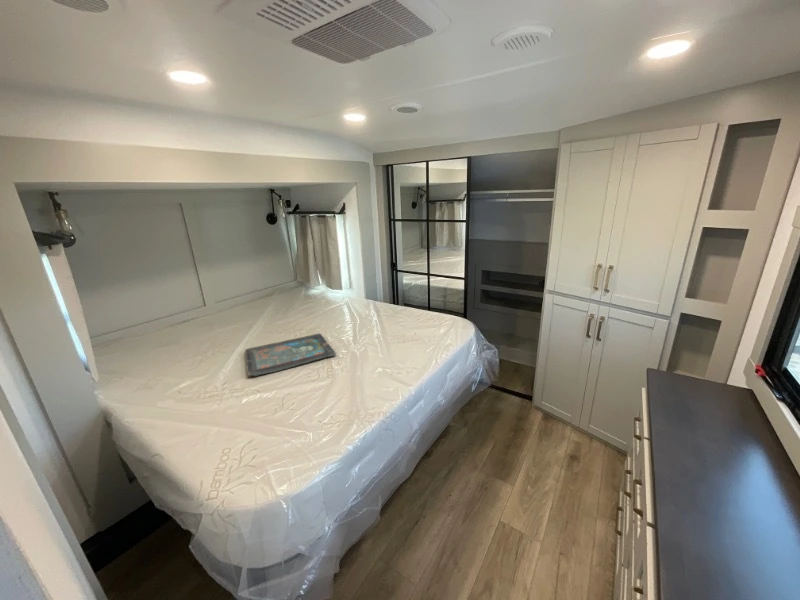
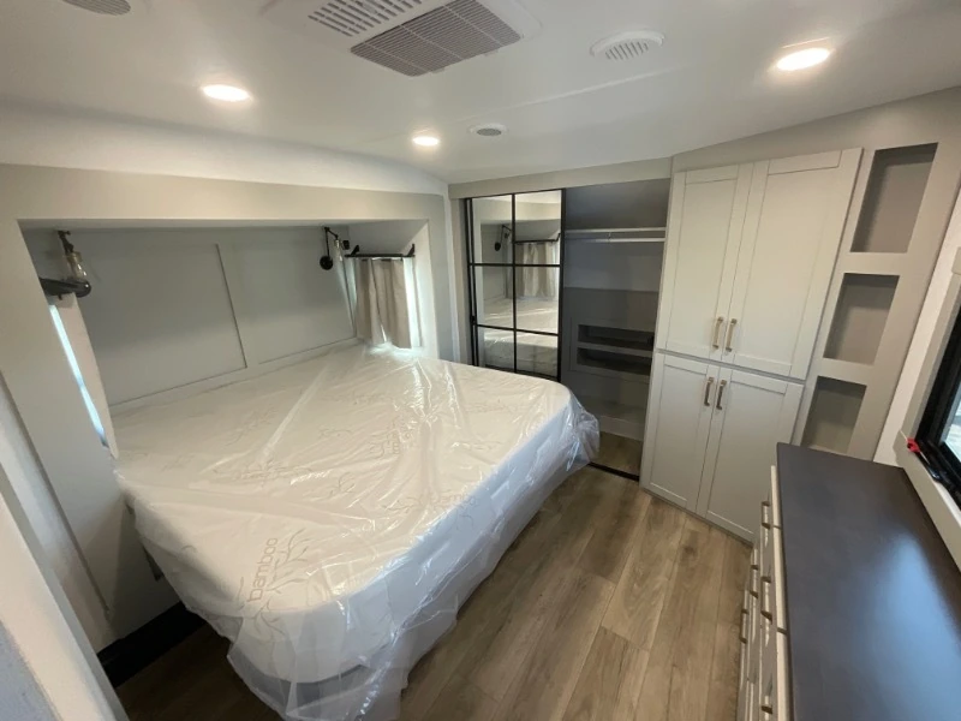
- decorative tray [244,332,337,377]
